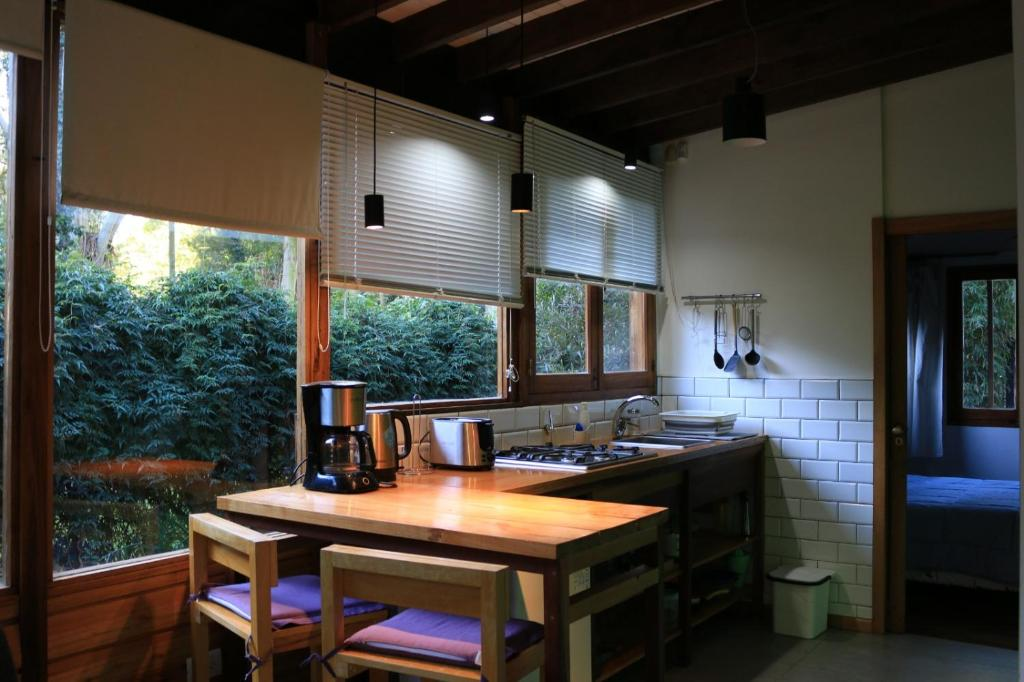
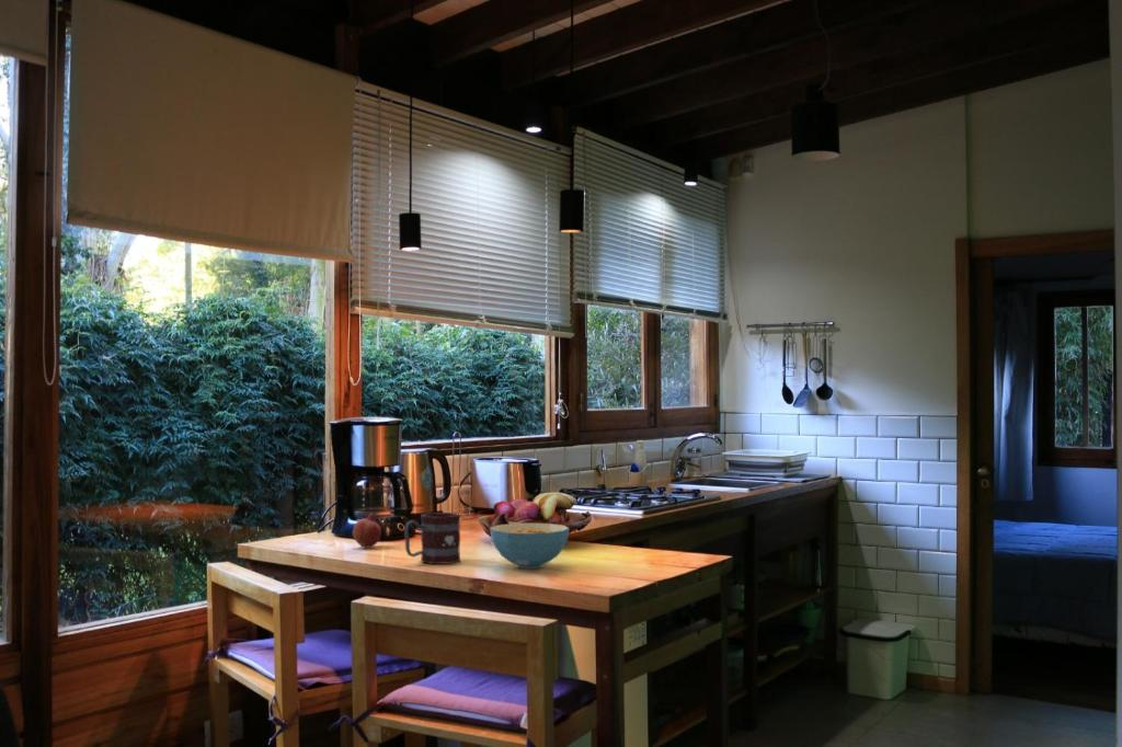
+ cereal bowl [490,524,570,570]
+ mug [403,512,461,565]
+ fruit [352,512,382,549]
+ fruit basket [477,492,593,544]
